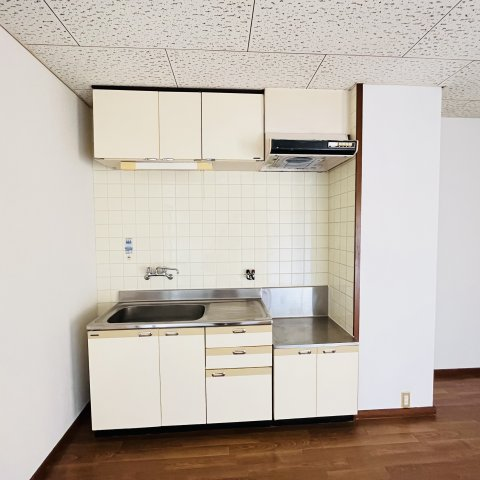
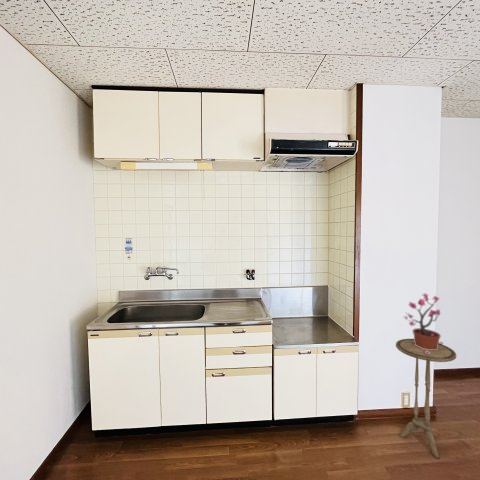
+ side table [395,338,457,459]
+ potted plant [403,292,445,354]
